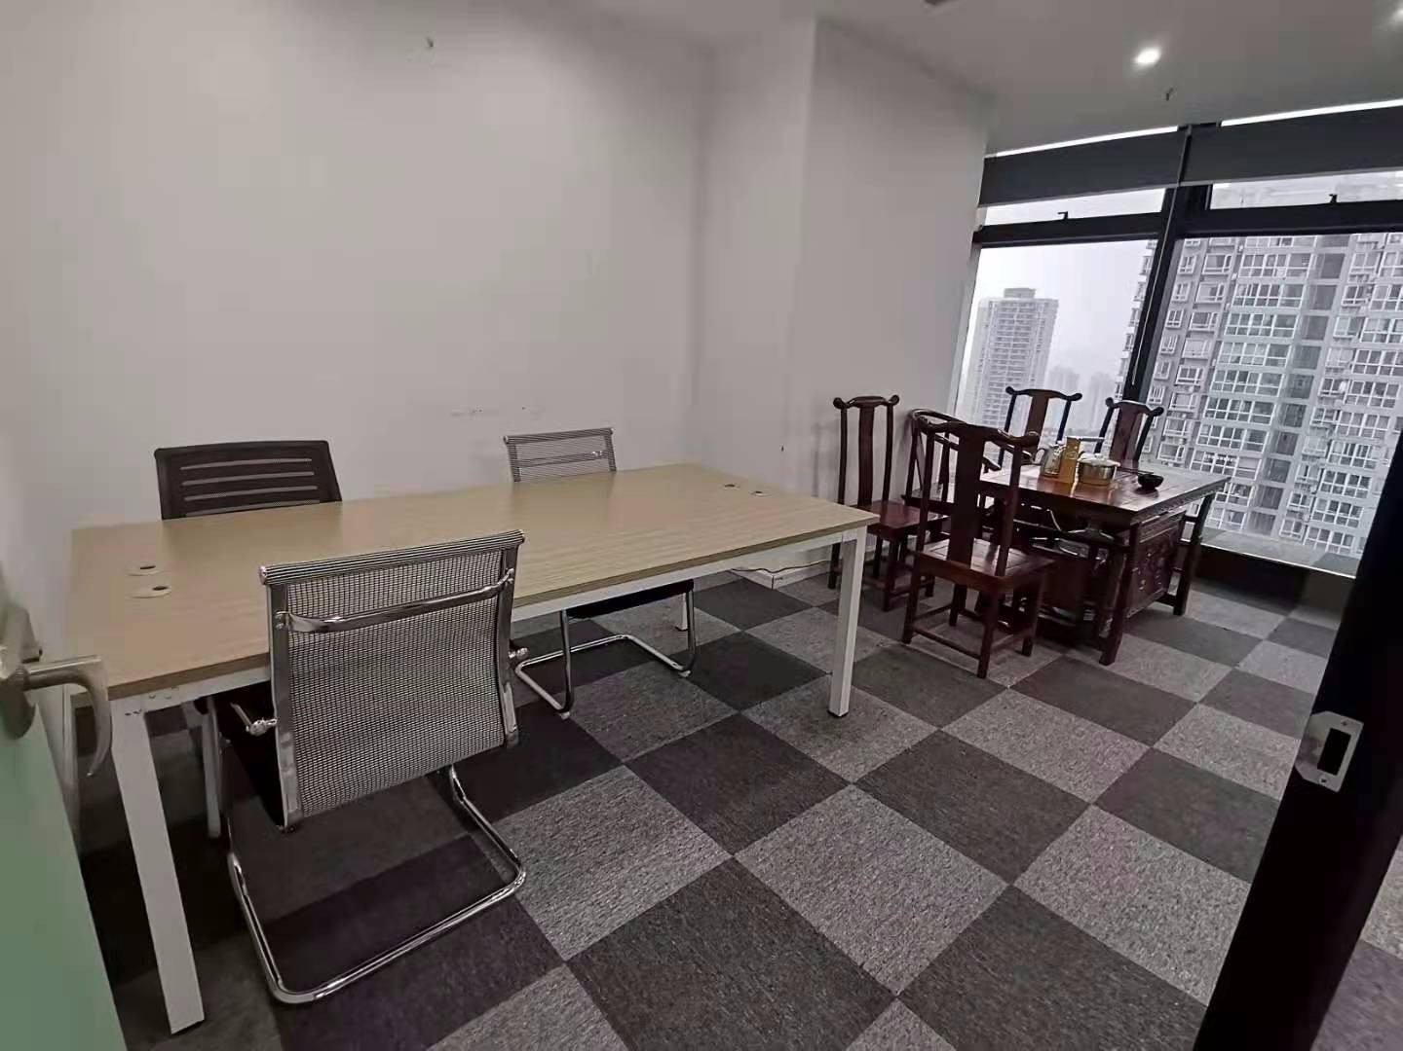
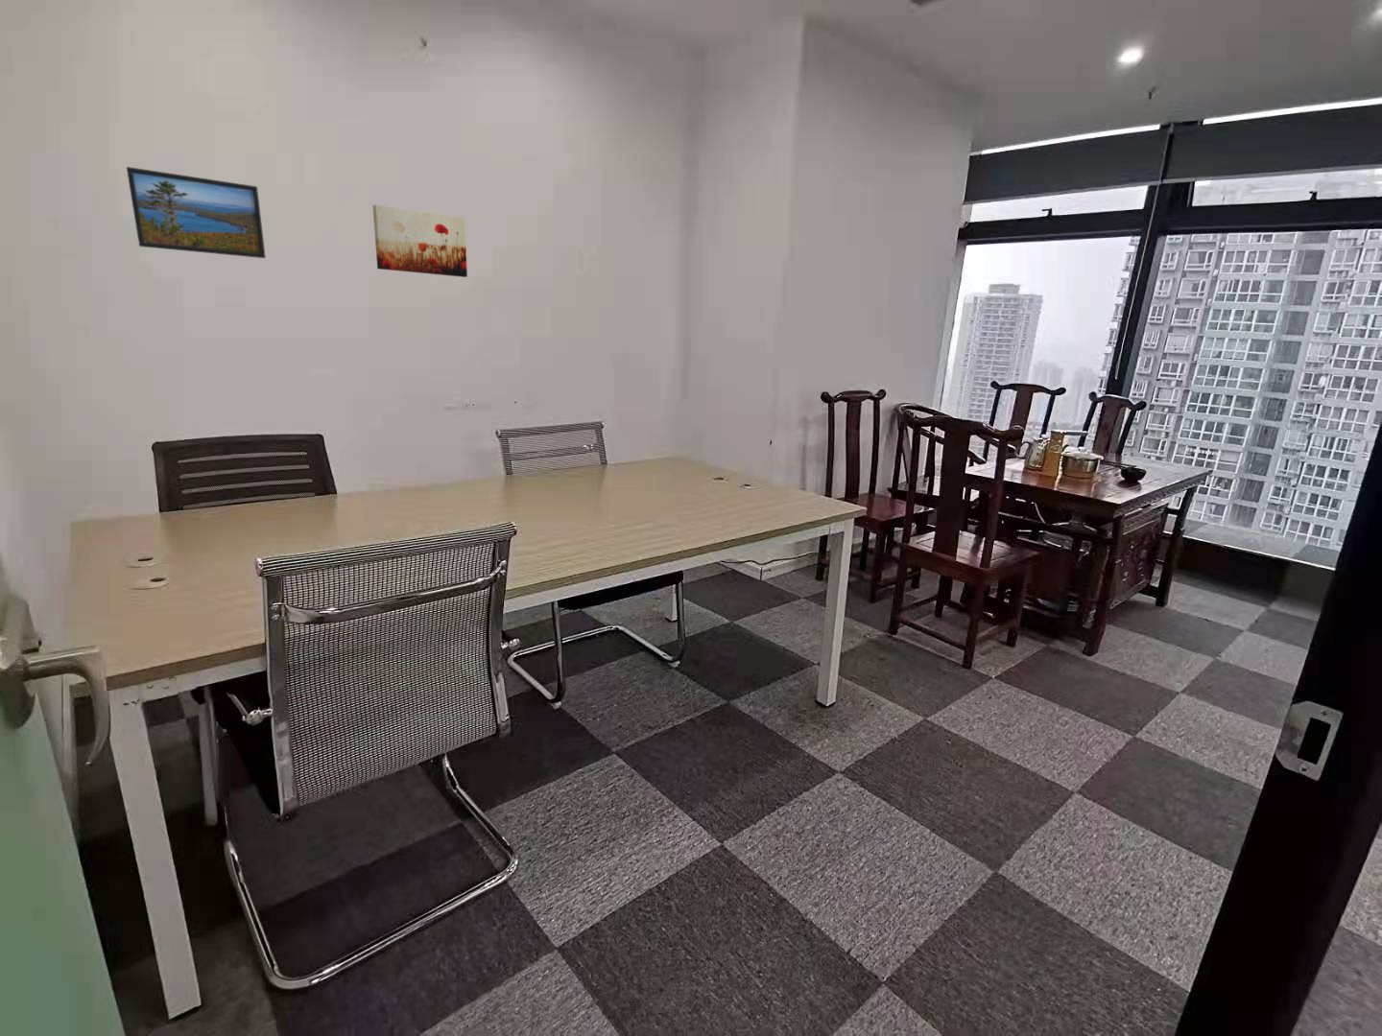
+ wall art [371,203,468,279]
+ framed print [126,165,267,259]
